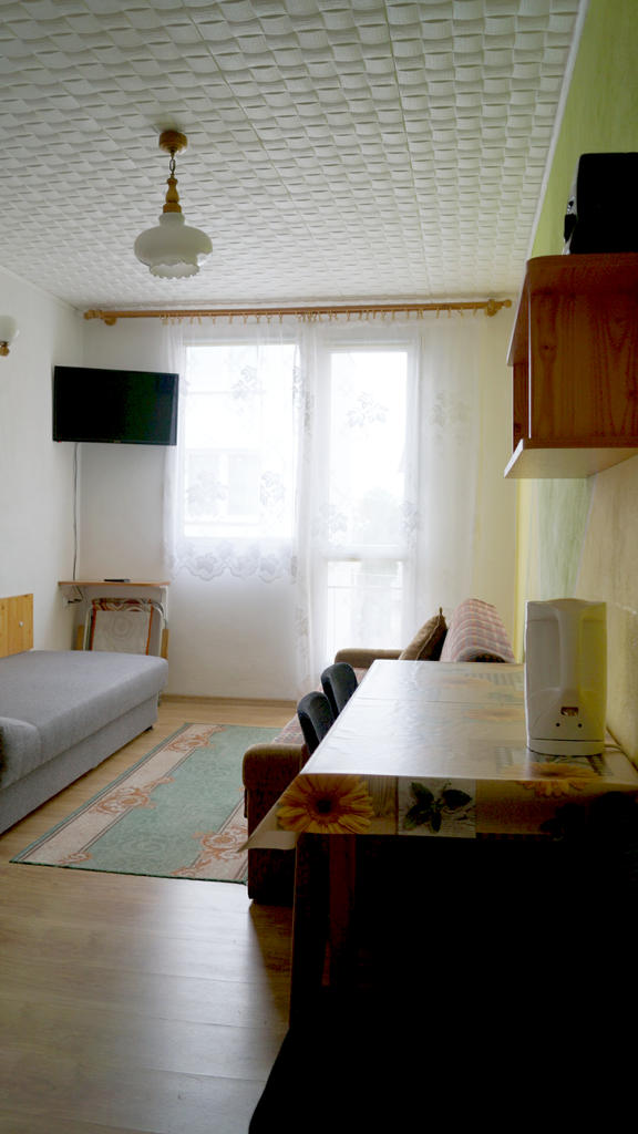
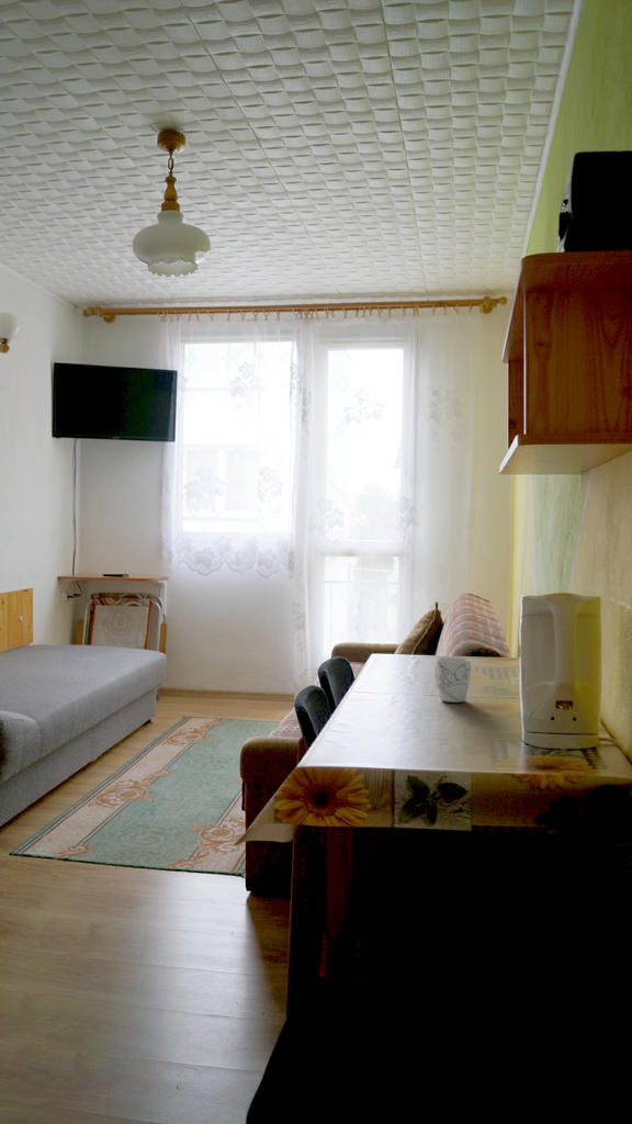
+ mug [433,656,472,704]
